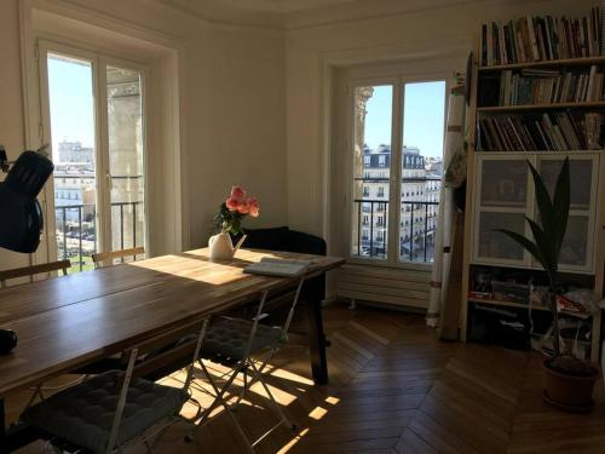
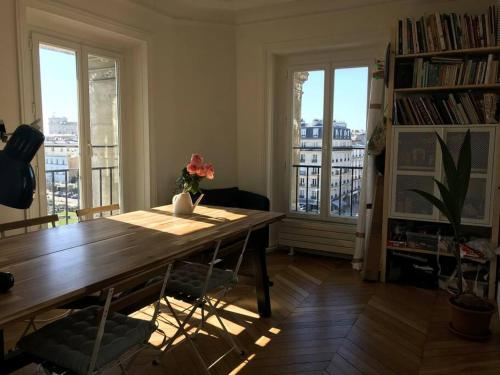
- book [241,255,323,278]
